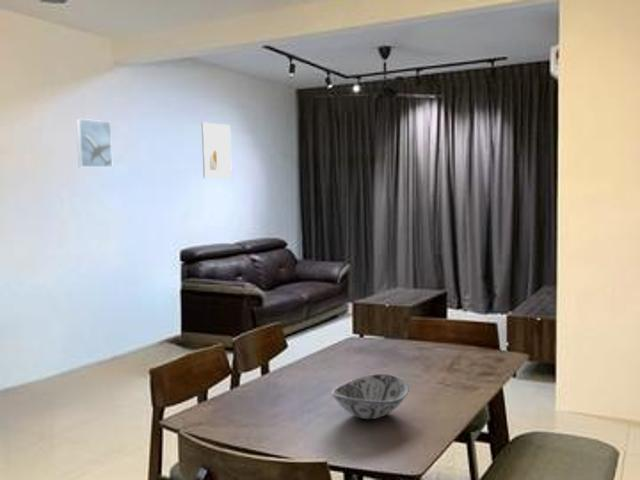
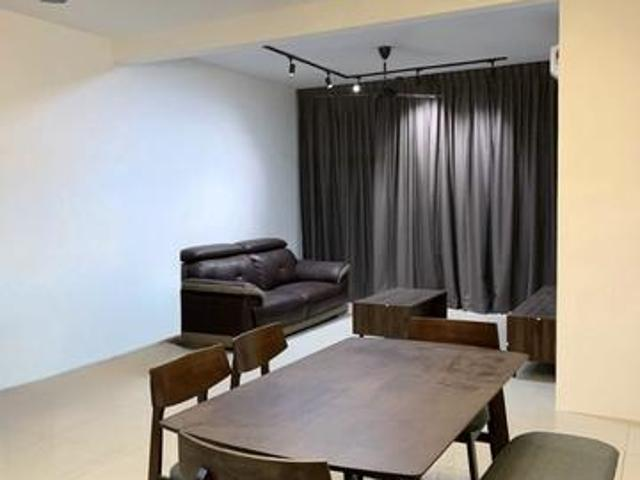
- decorative bowl [330,373,410,420]
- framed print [201,121,233,179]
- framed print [75,118,114,169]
